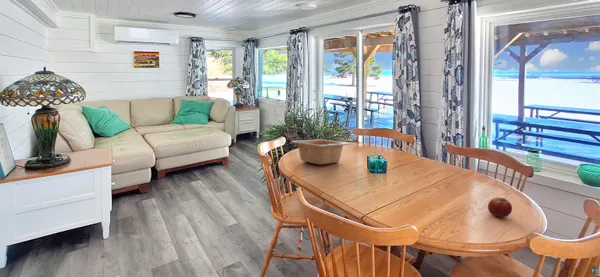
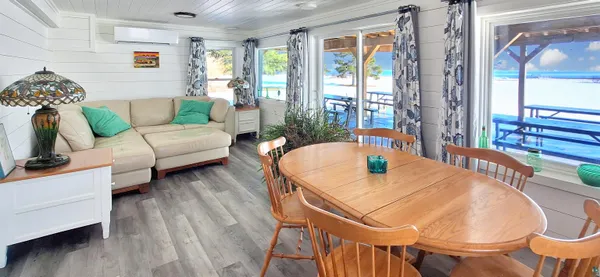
- serving bowl [290,138,351,166]
- fruit [487,197,513,218]
